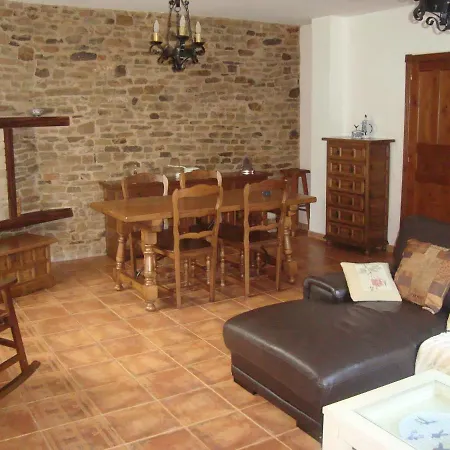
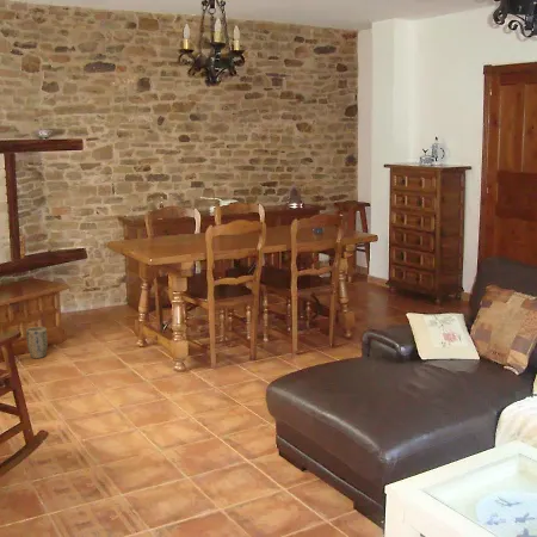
+ plant pot [25,326,49,359]
